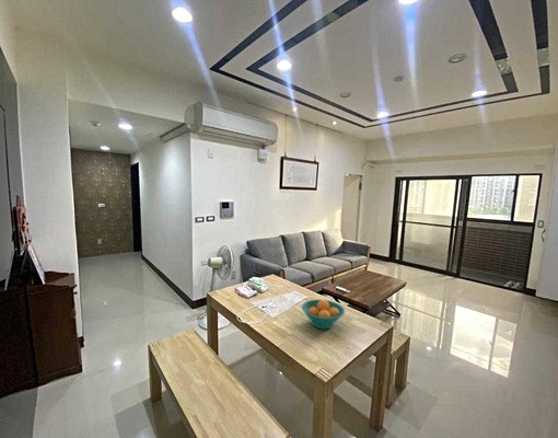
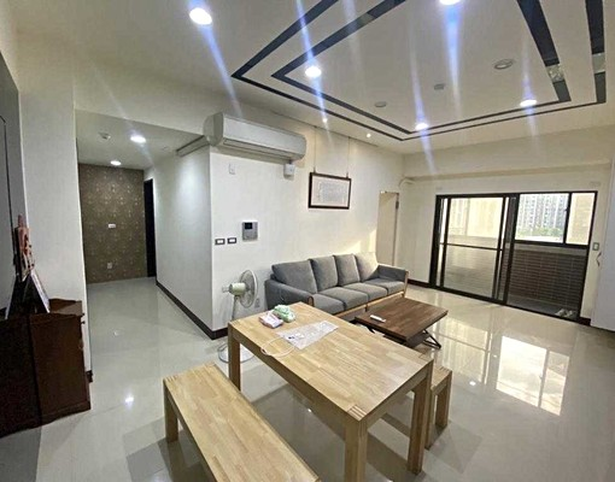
- fruit bowl [301,299,346,331]
